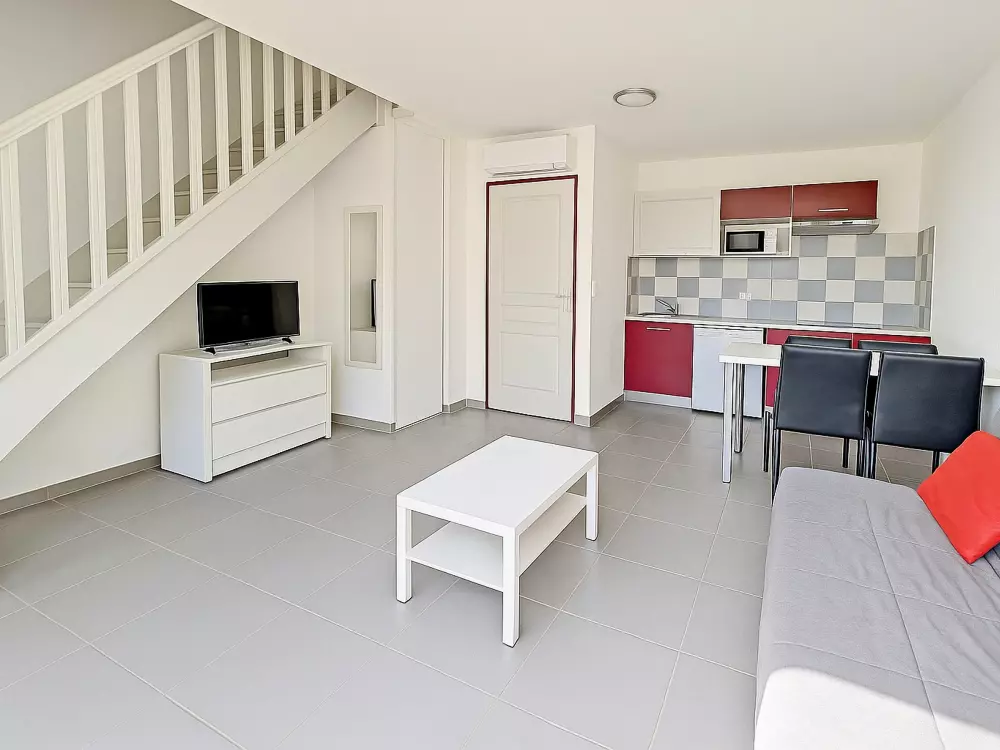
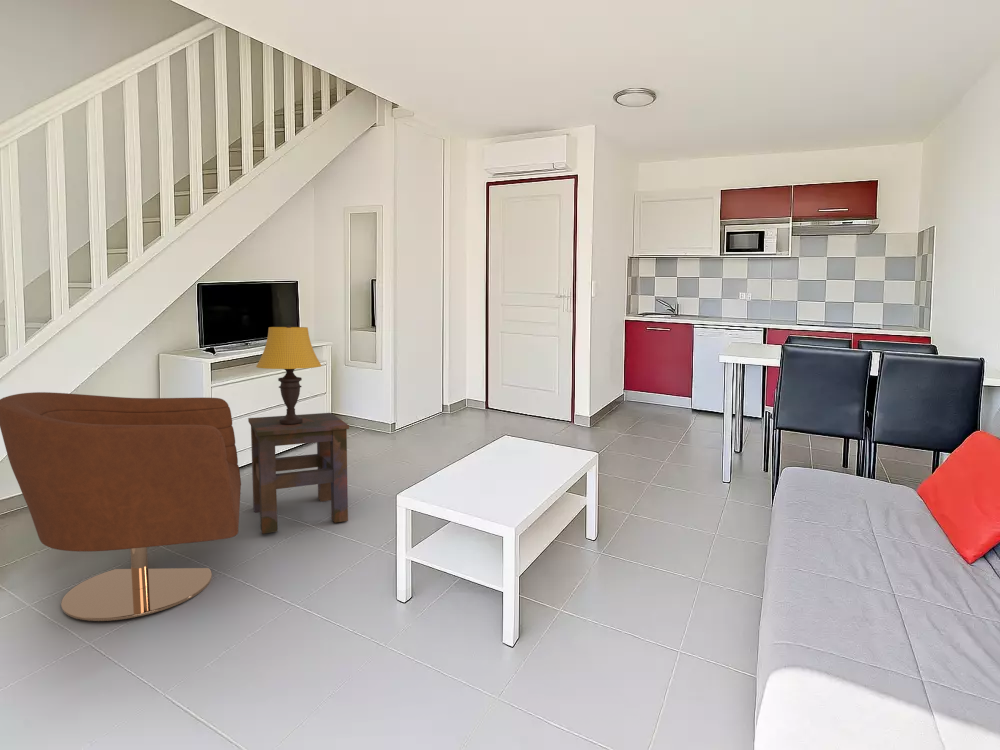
+ table lamp [255,325,323,425]
+ side table [247,412,350,535]
+ armchair [0,391,242,622]
